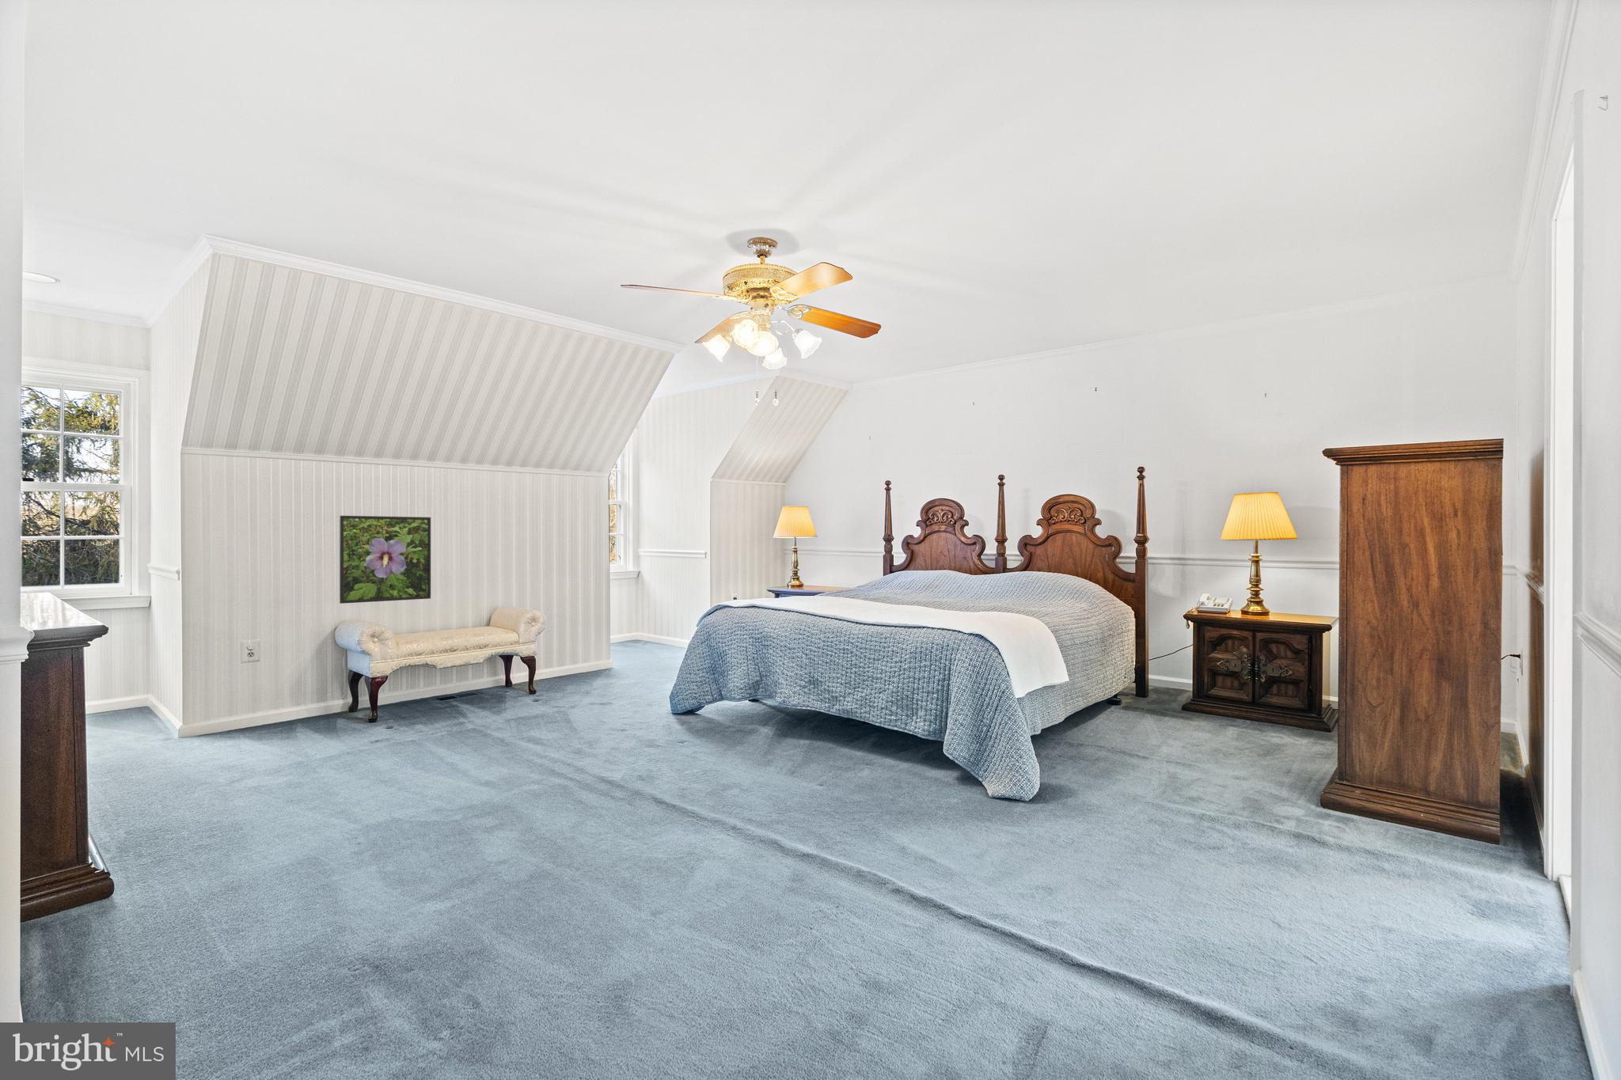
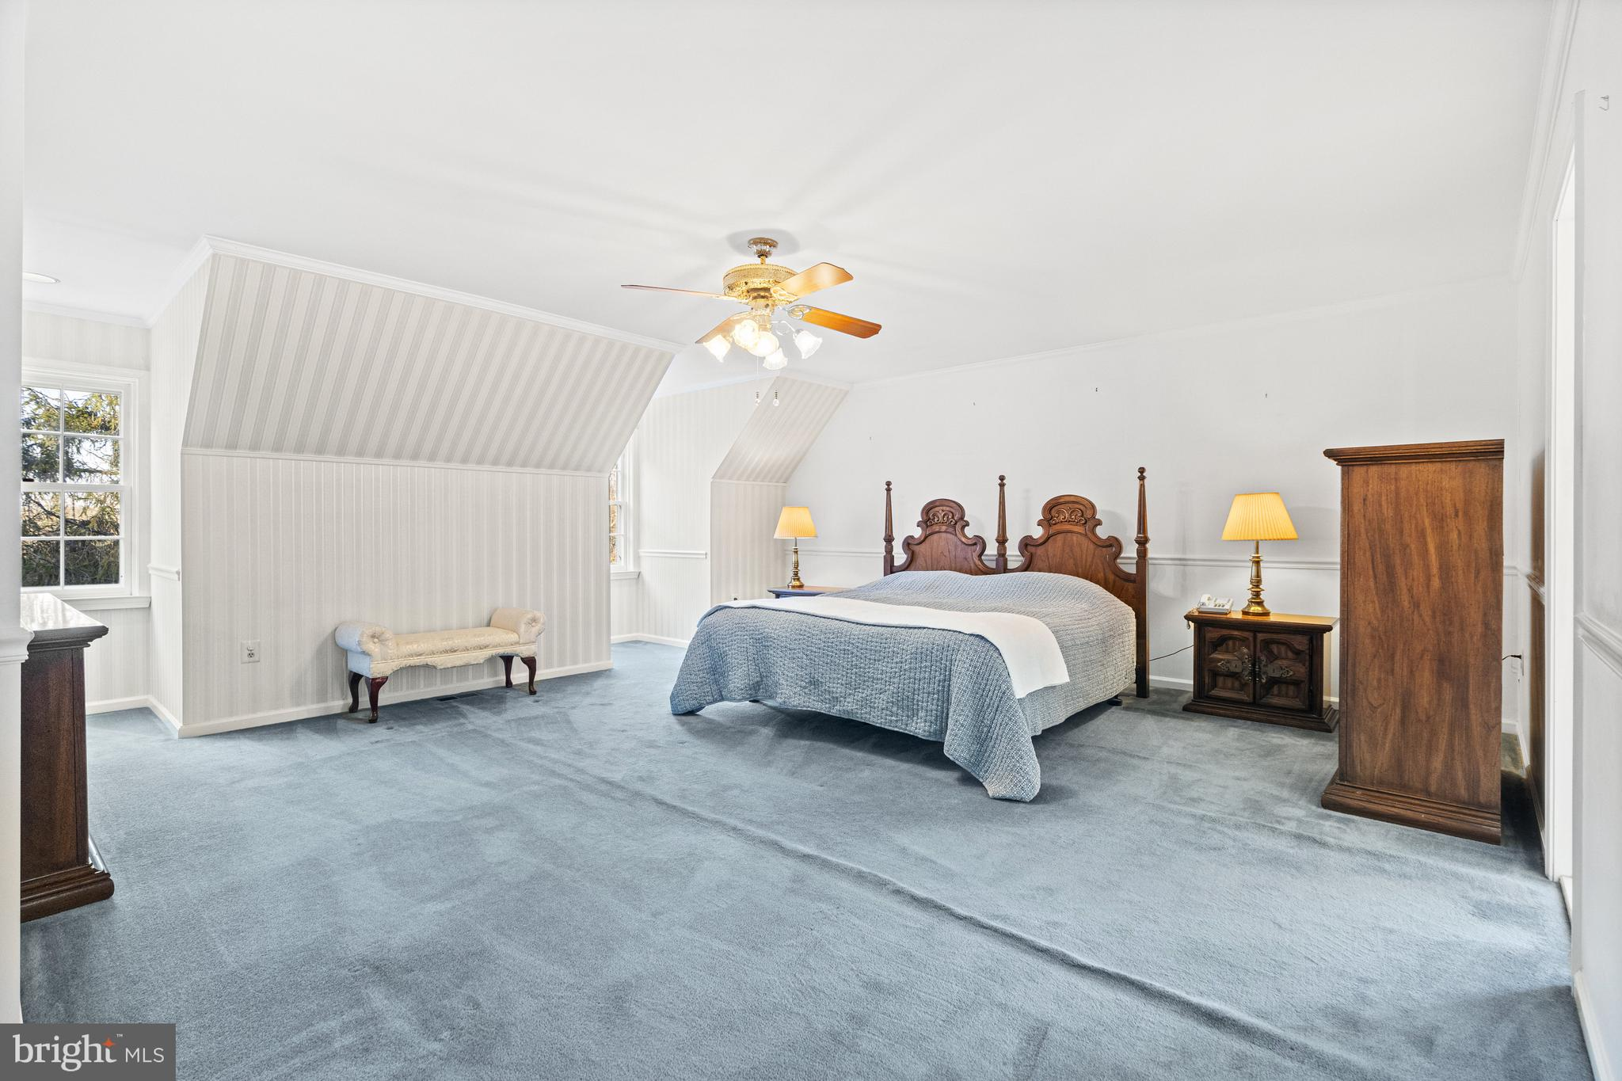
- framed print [339,515,431,604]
